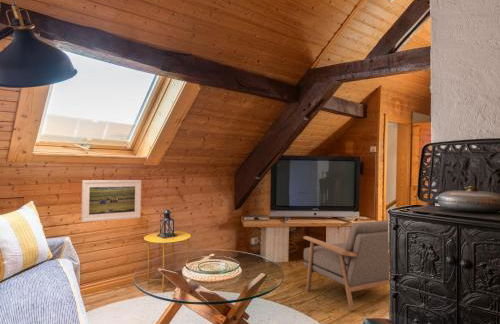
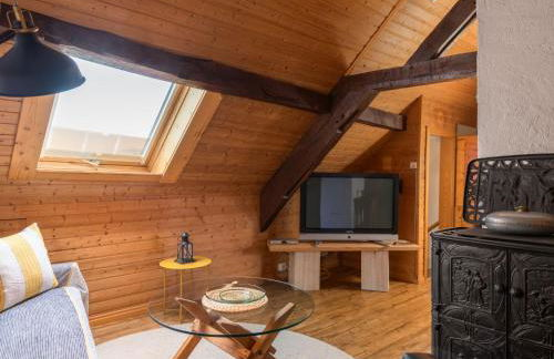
- armchair [302,219,390,311]
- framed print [80,179,142,223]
